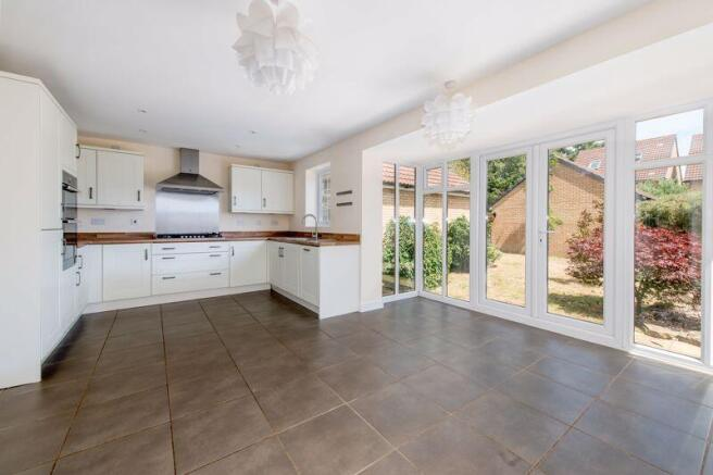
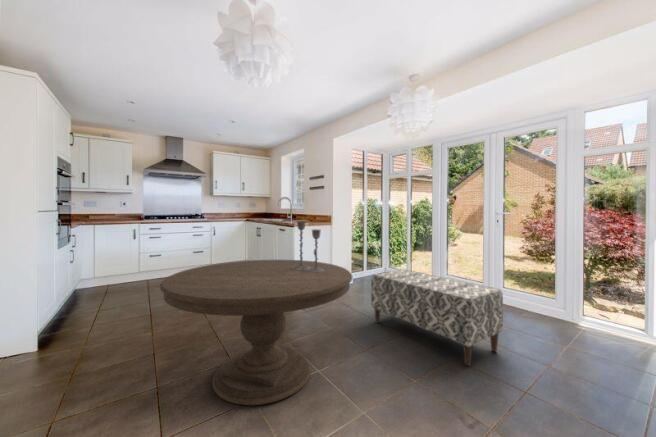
+ bench [370,269,504,367]
+ candlestick [292,220,324,272]
+ dining table [159,259,353,406]
